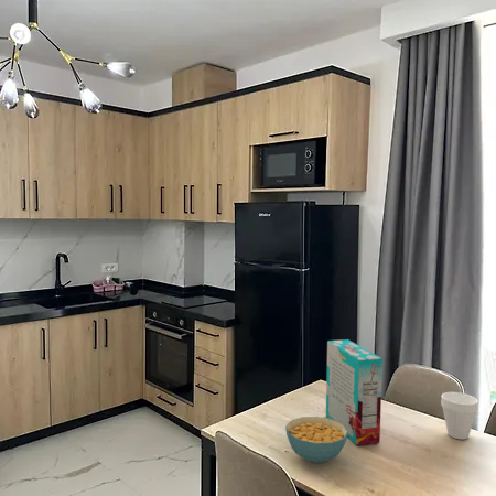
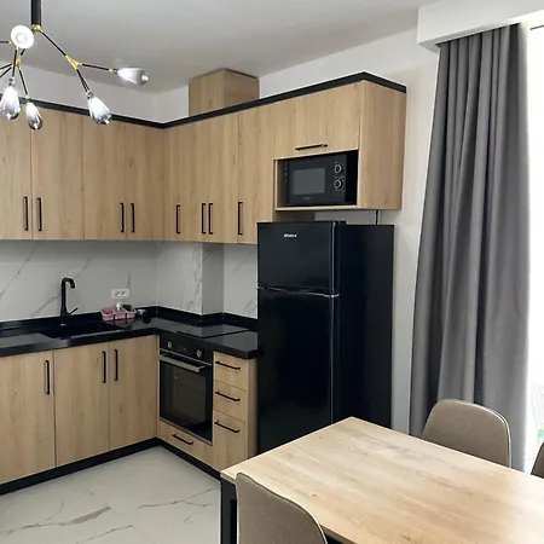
- cereal bowl [284,416,348,464]
- cup [440,391,479,441]
- cereal box [325,338,384,446]
